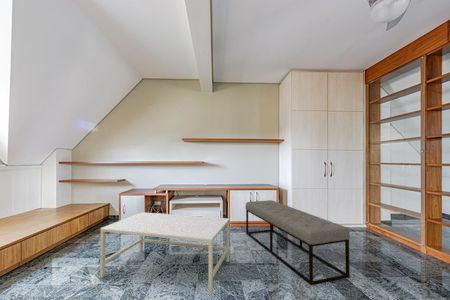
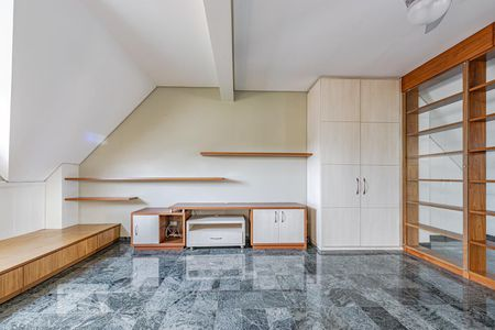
- coffee table [99,211,231,296]
- bench [245,199,351,286]
